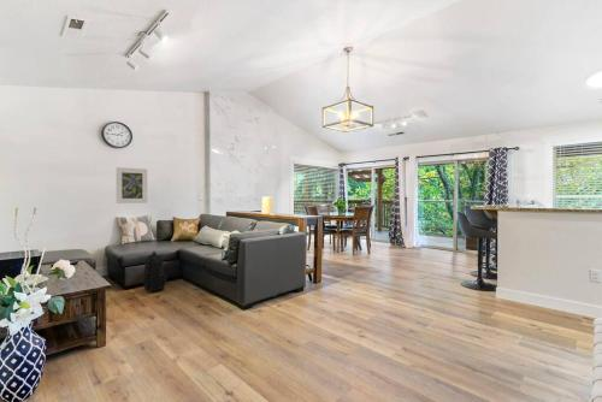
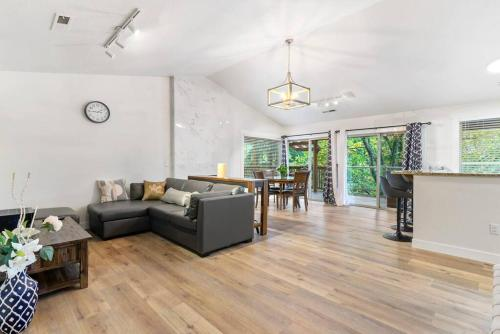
- backpack [142,250,167,294]
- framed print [116,166,148,205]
